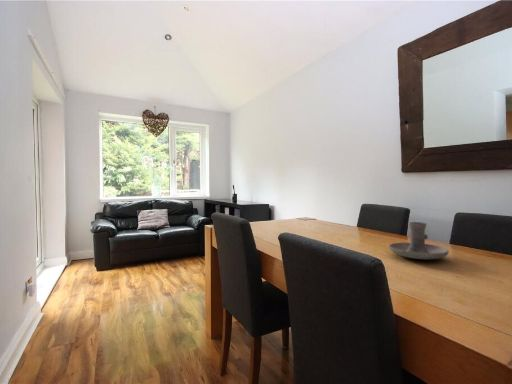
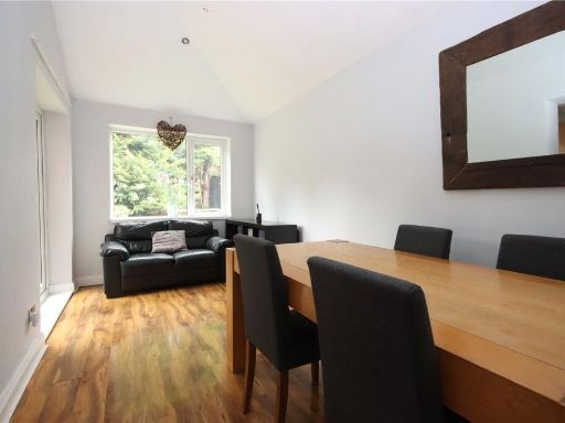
- candle holder [388,221,450,260]
